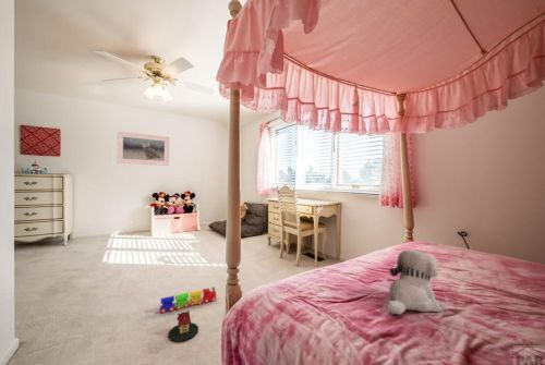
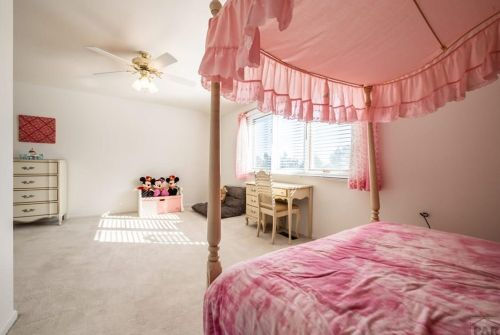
- toy house [167,311,199,343]
- plush toy [387,248,441,316]
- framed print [116,131,170,167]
- toy train [158,285,217,314]
